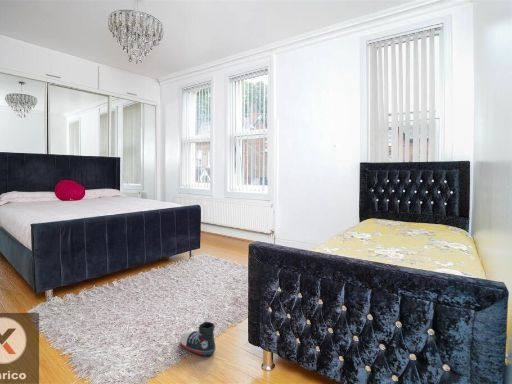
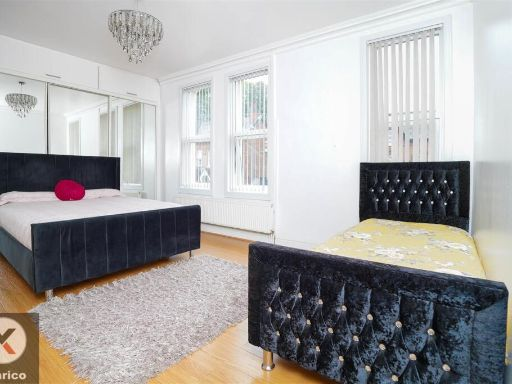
- shoe [179,320,217,357]
